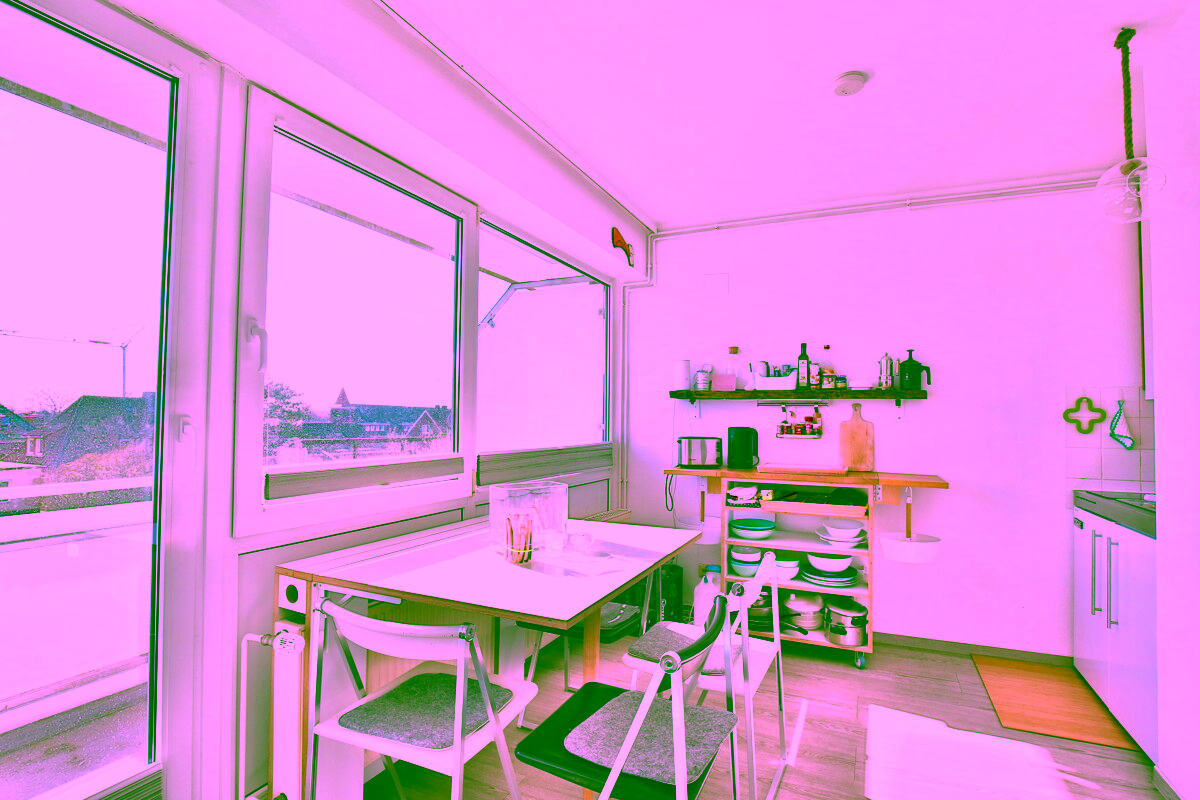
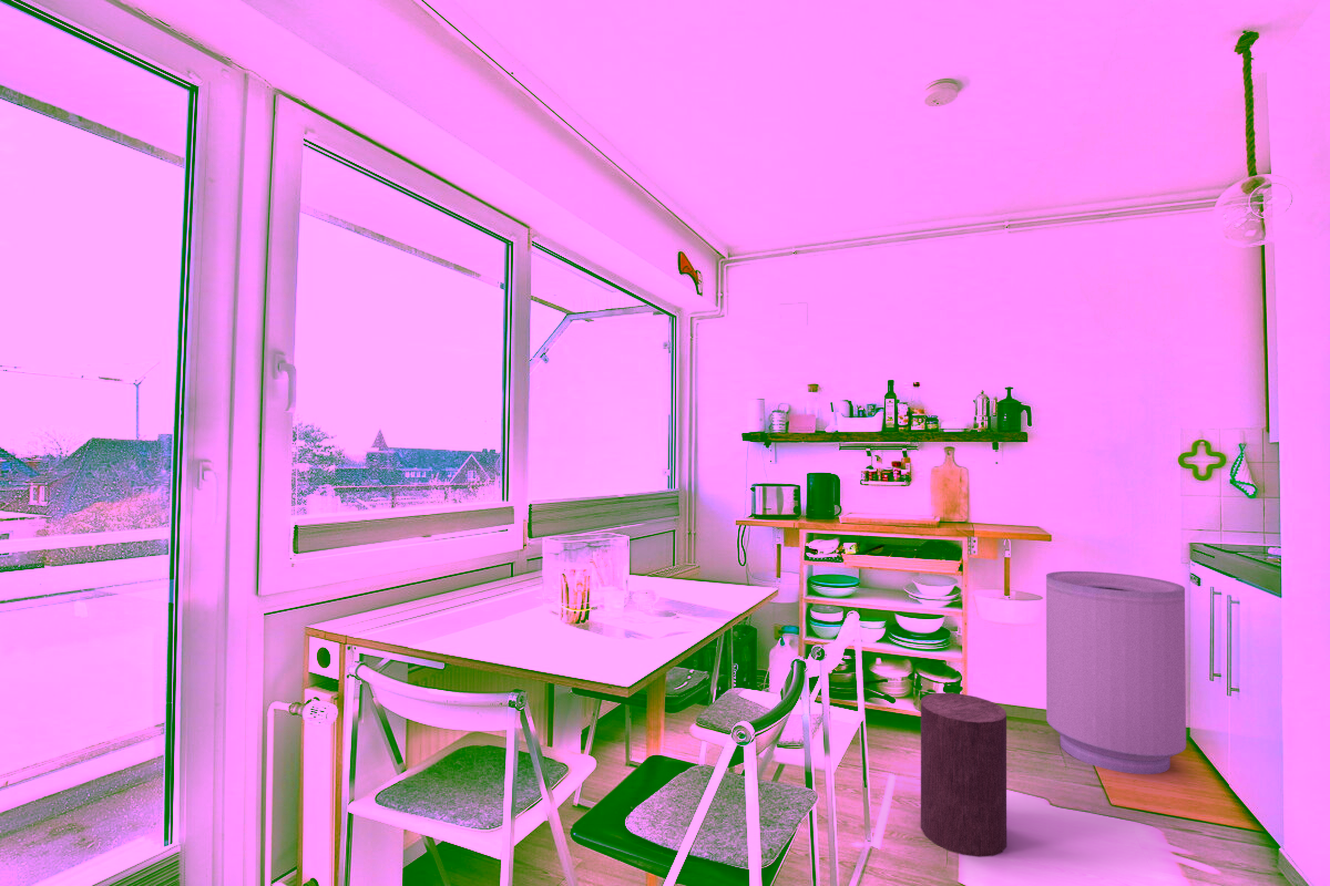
+ trash can [1045,570,1187,775]
+ stool [920,692,1007,858]
